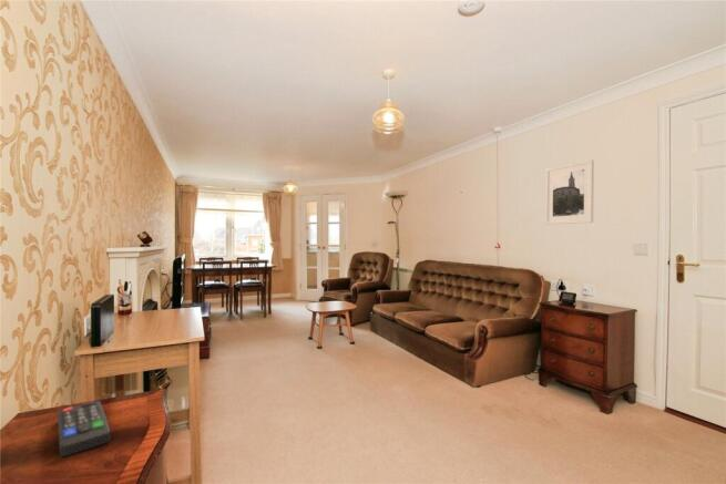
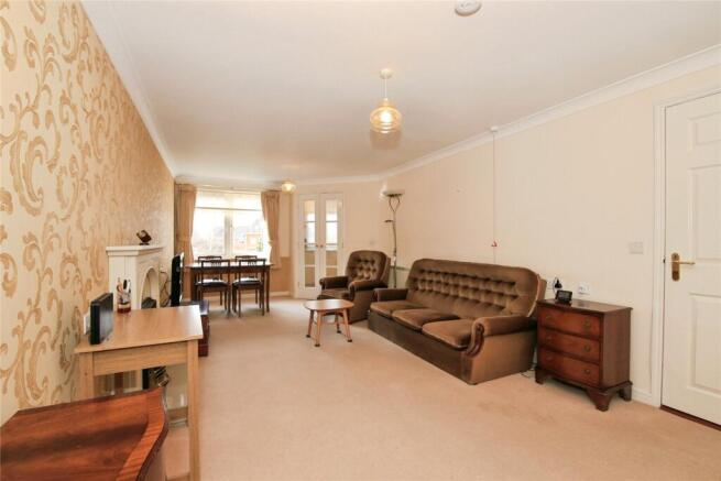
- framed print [544,158,595,226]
- remote control [57,400,111,457]
